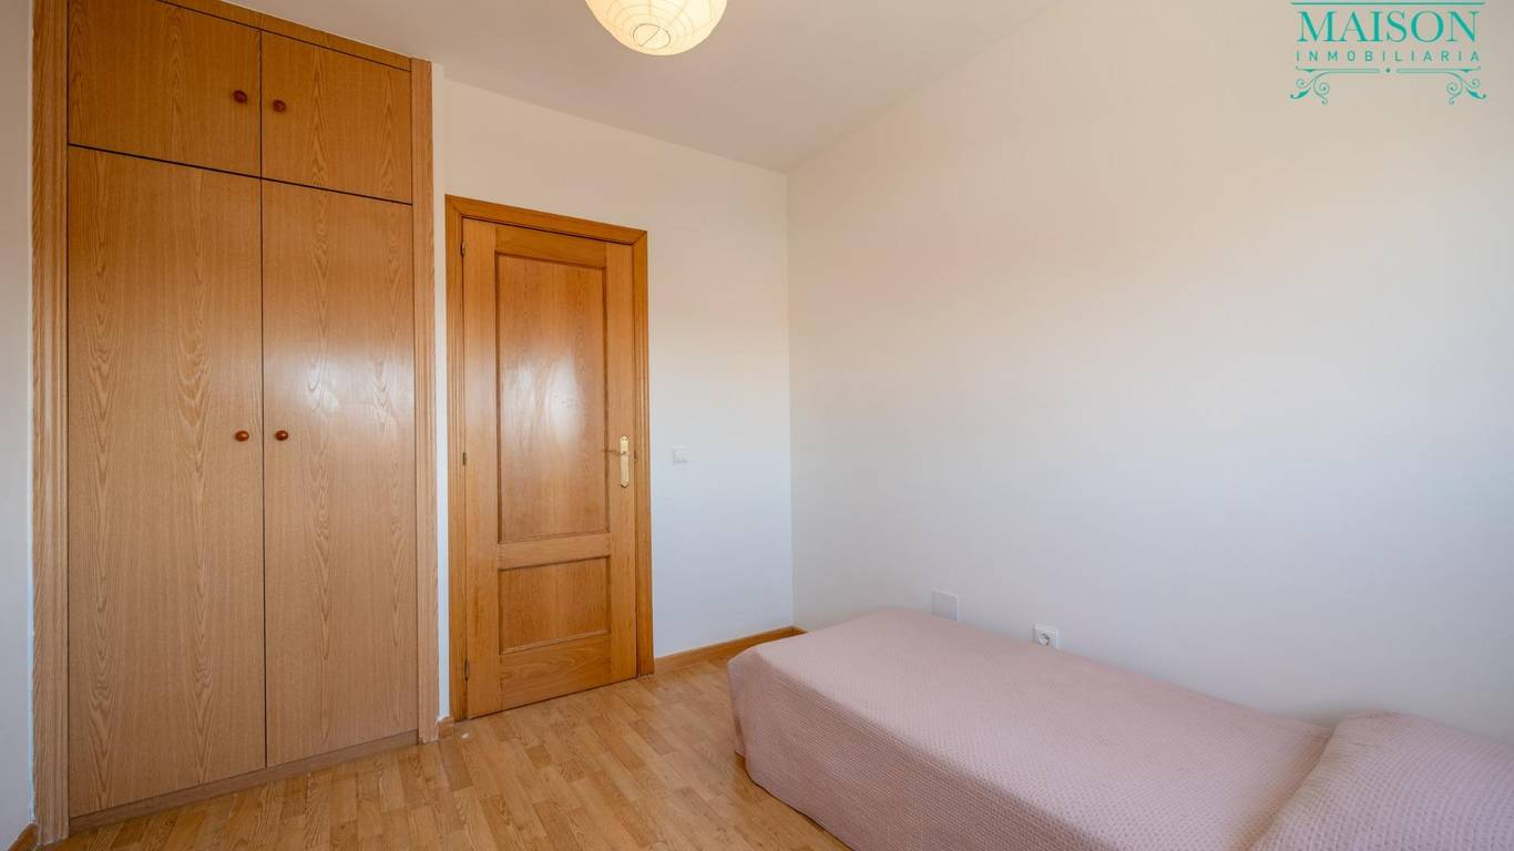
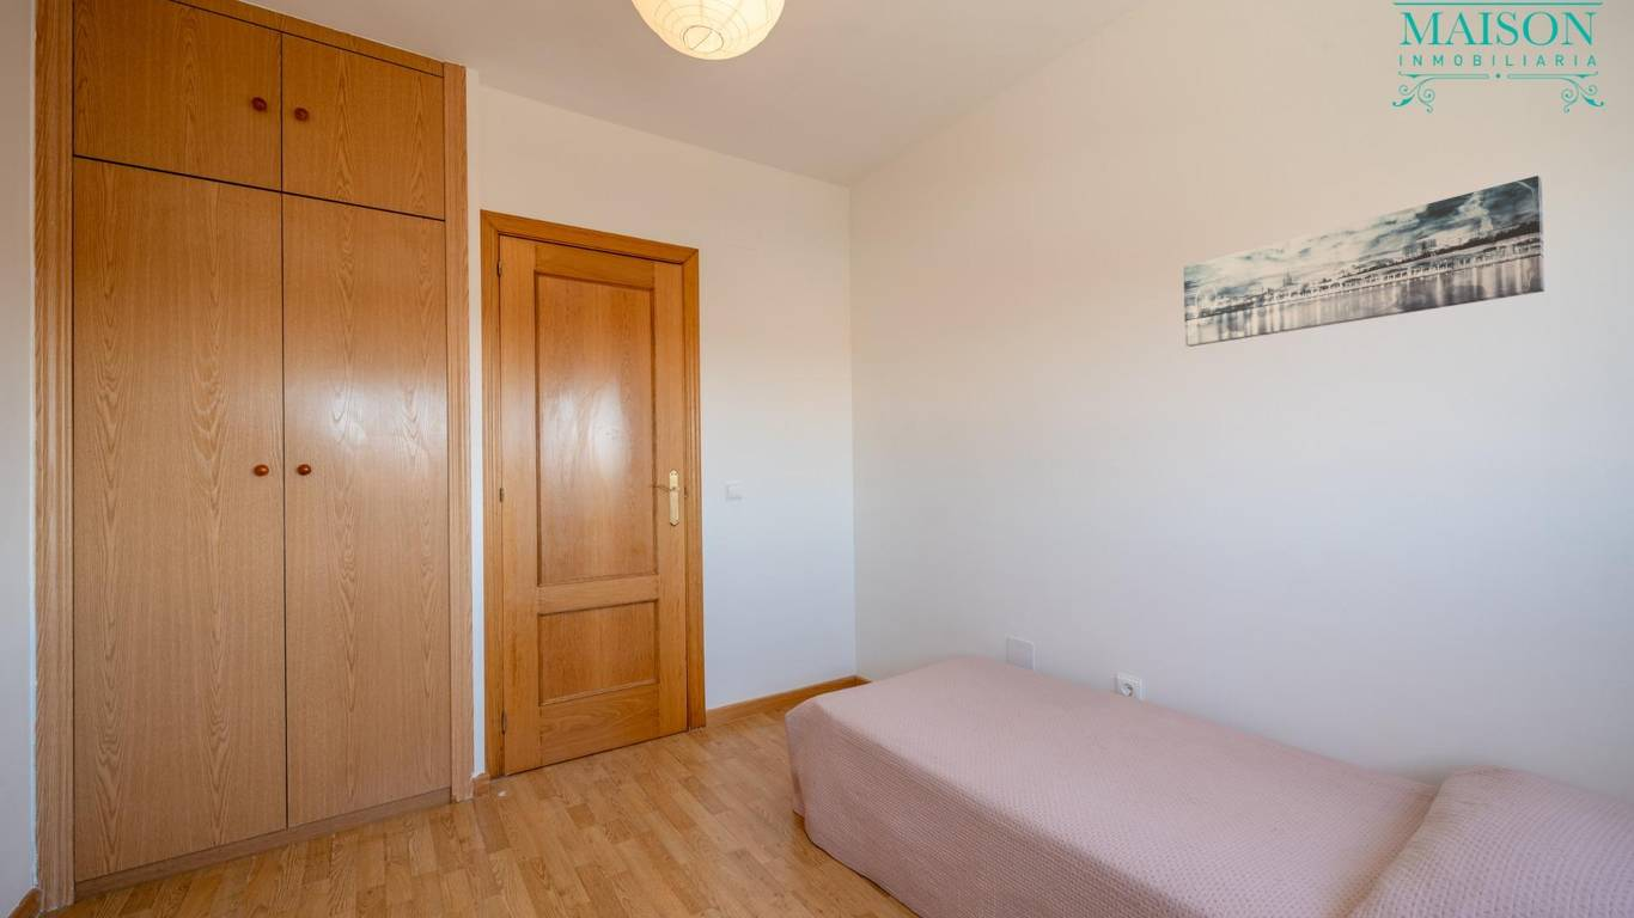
+ wall art [1183,175,1545,348]
